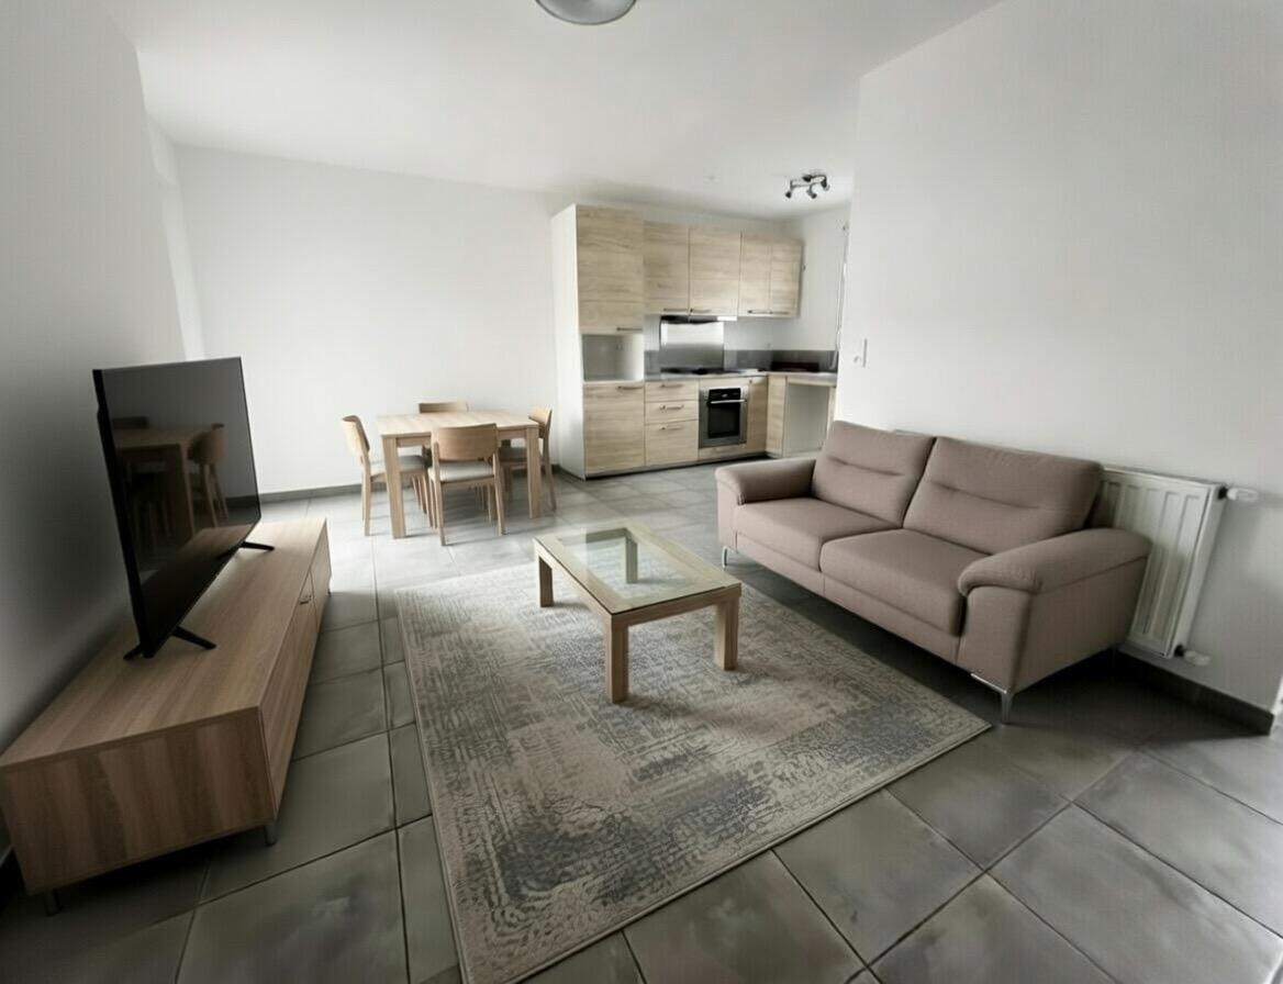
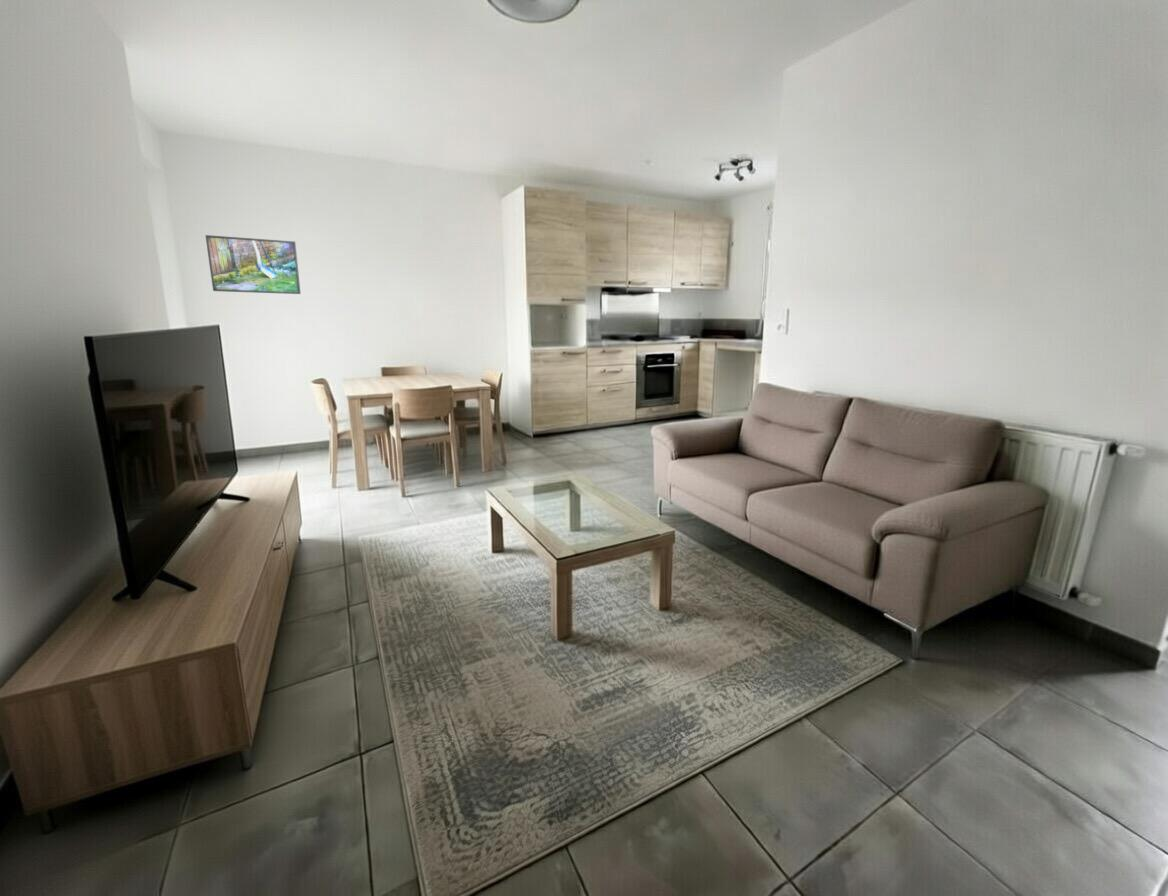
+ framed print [205,234,302,295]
